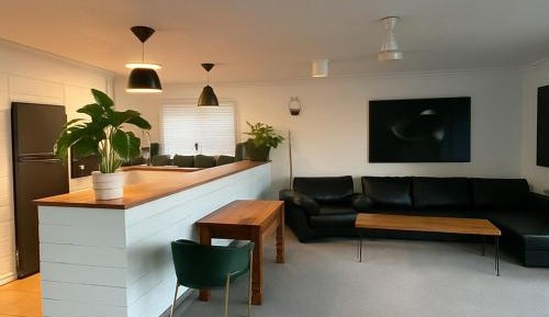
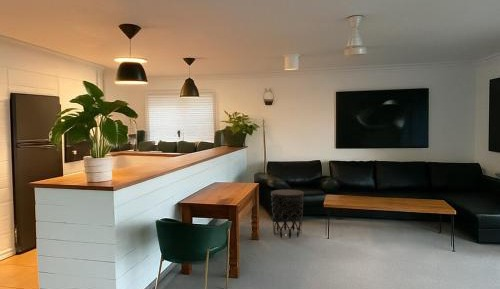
+ side table [270,189,305,239]
